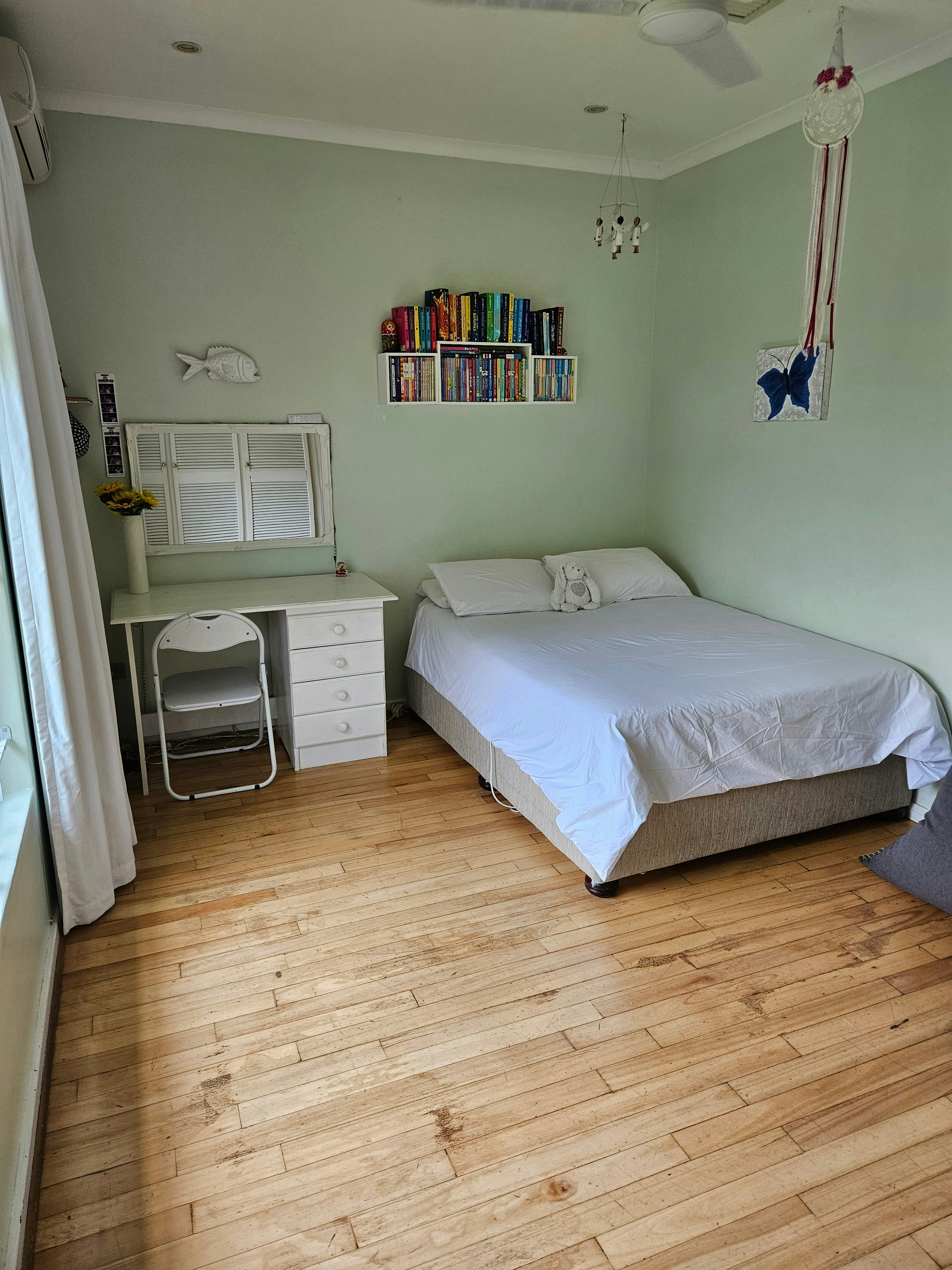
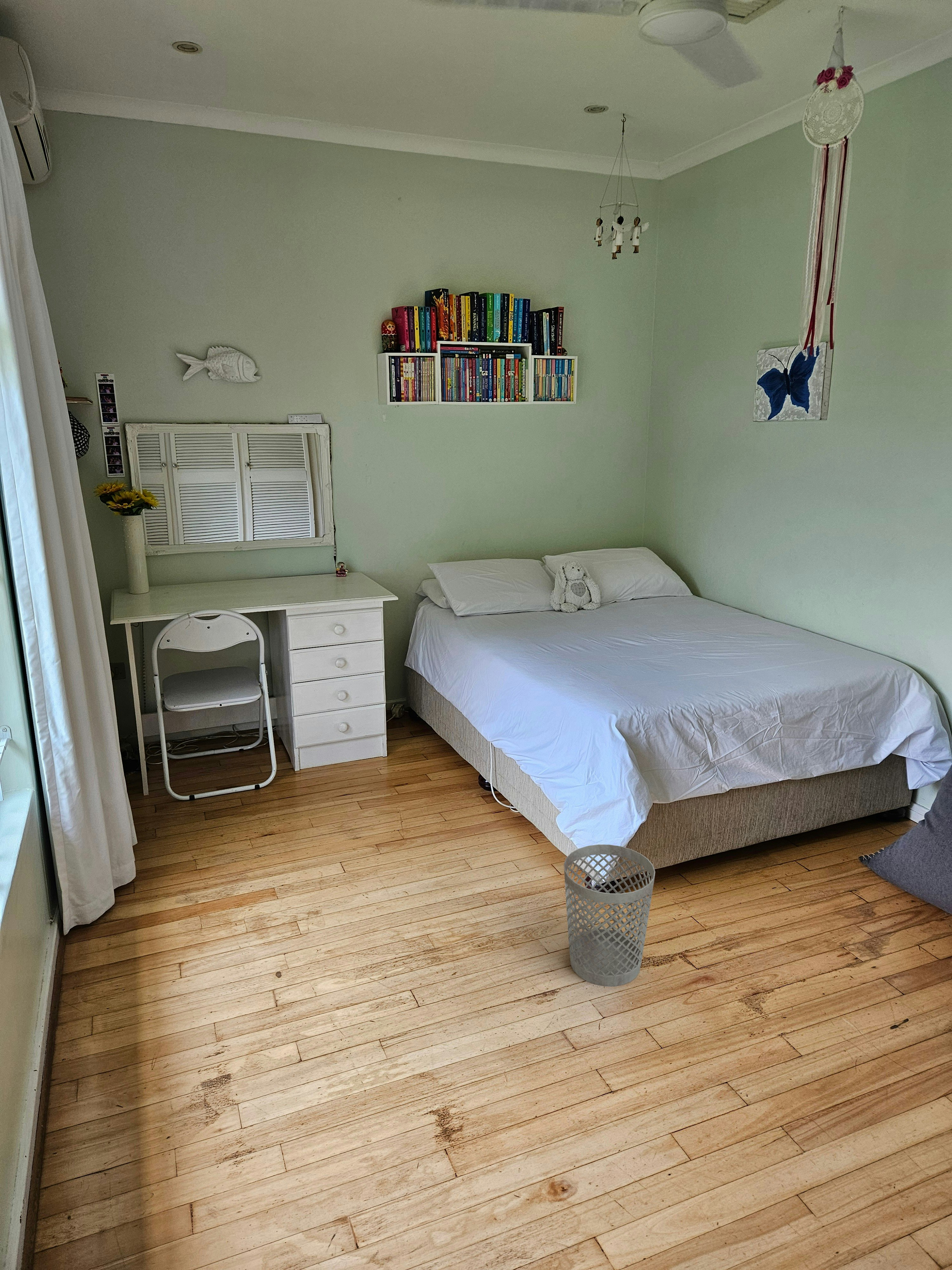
+ wastebasket [564,844,656,987]
